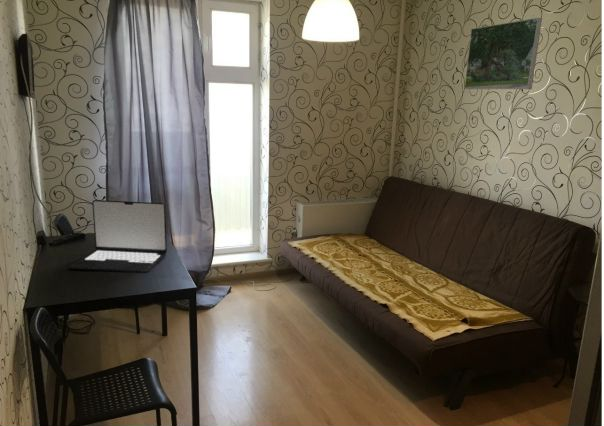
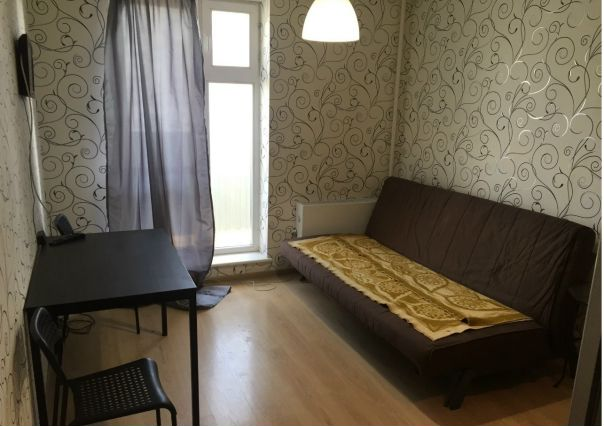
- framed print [464,17,543,90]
- laptop [69,199,168,274]
